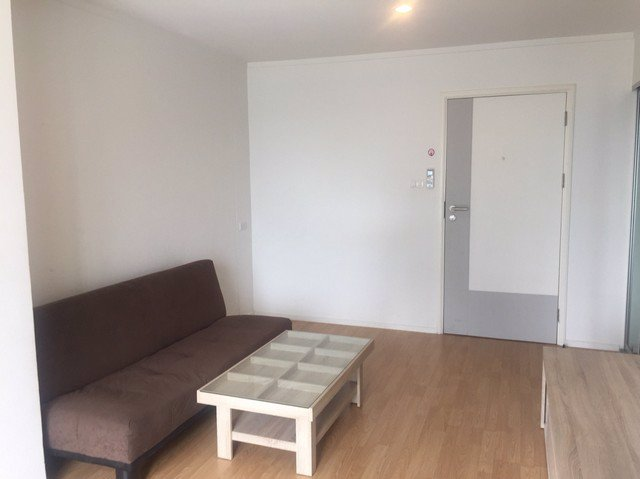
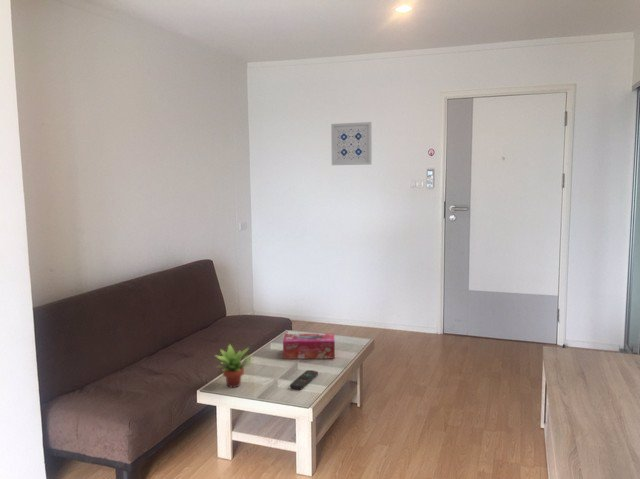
+ tissue box [282,332,336,360]
+ wall art [330,121,373,166]
+ succulent plant [213,343,255,388]
+ remote control [289,369,319,390]
